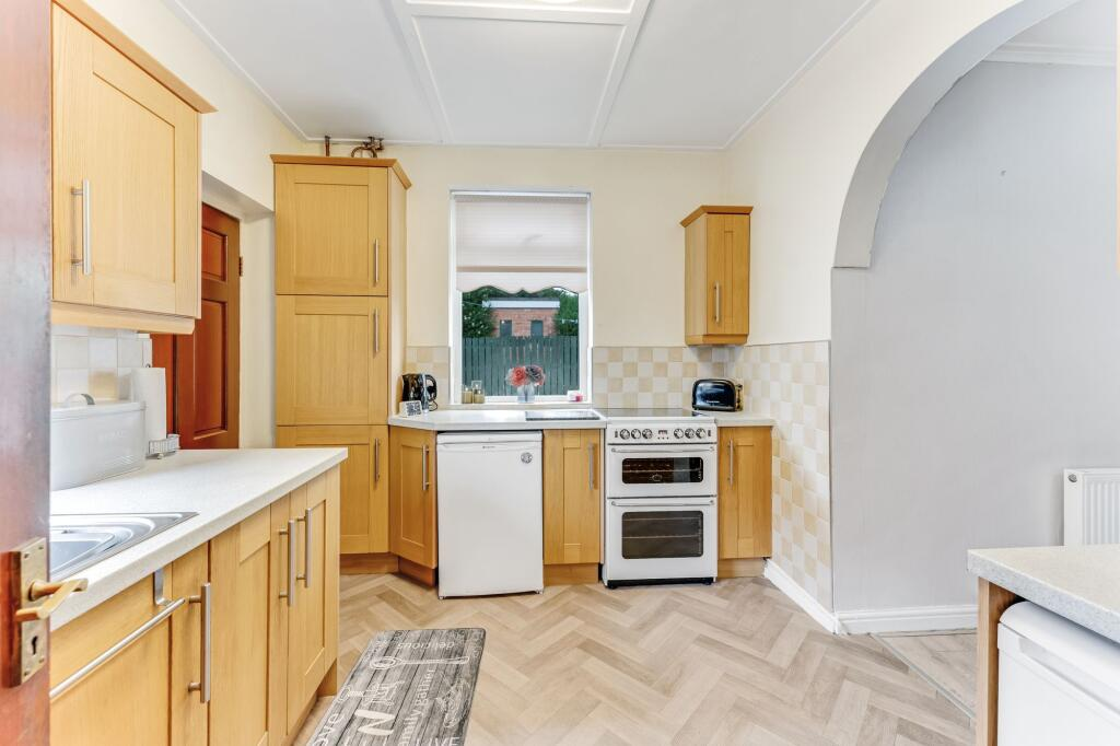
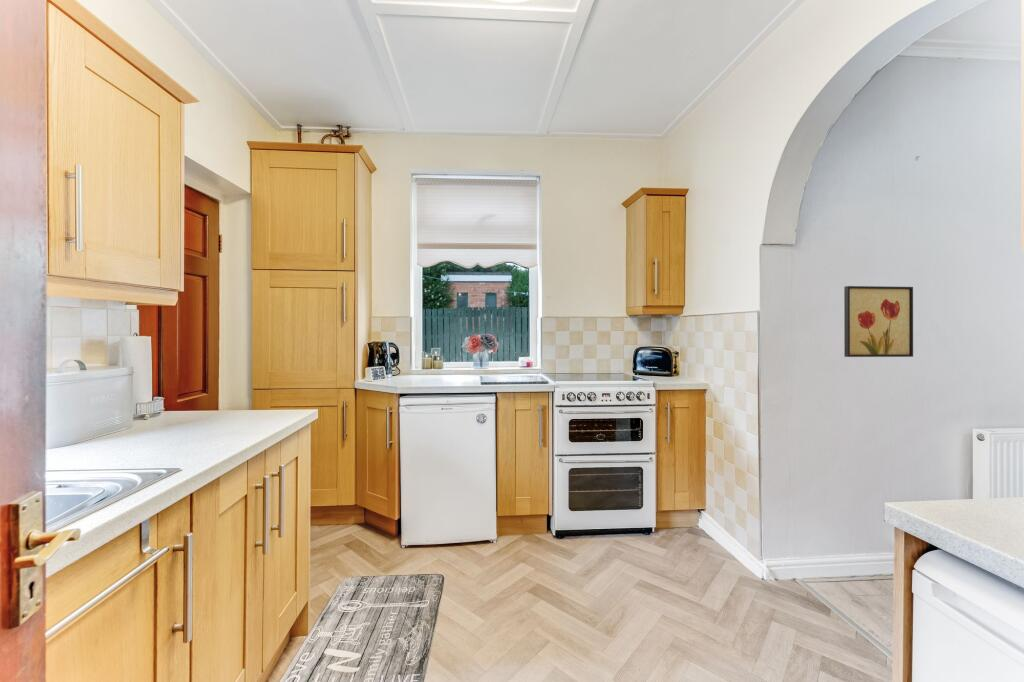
+ wall art [843,285,914,358]
